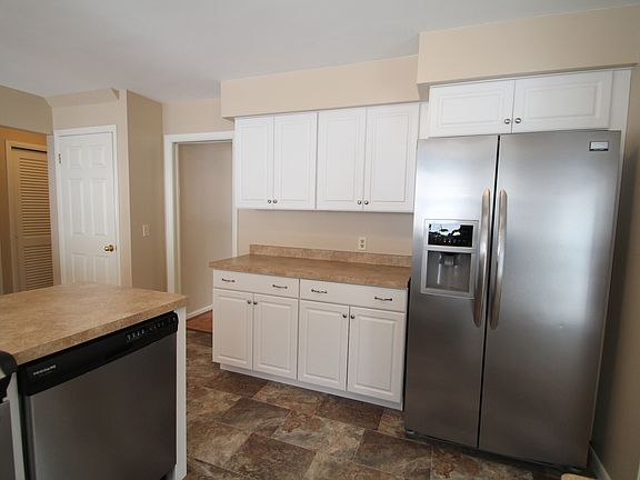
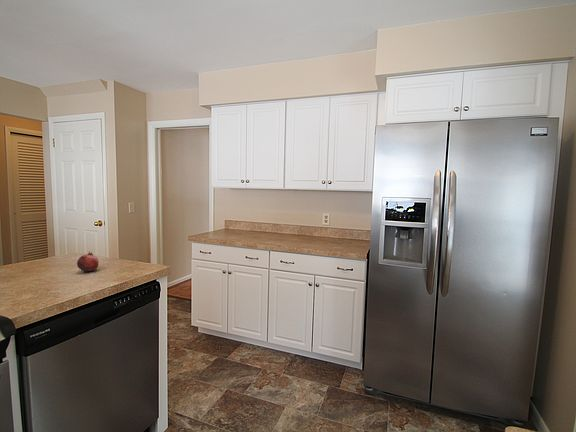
+ fruit [76,251,100,273]
